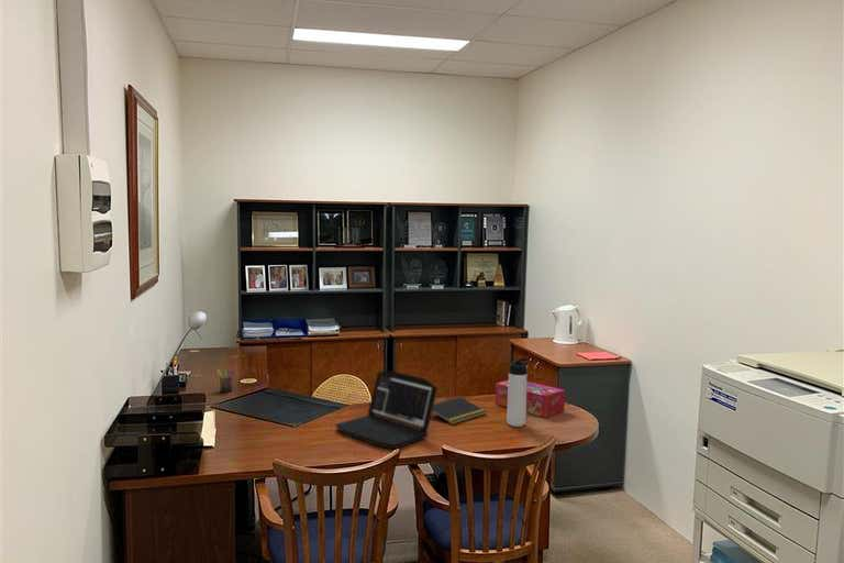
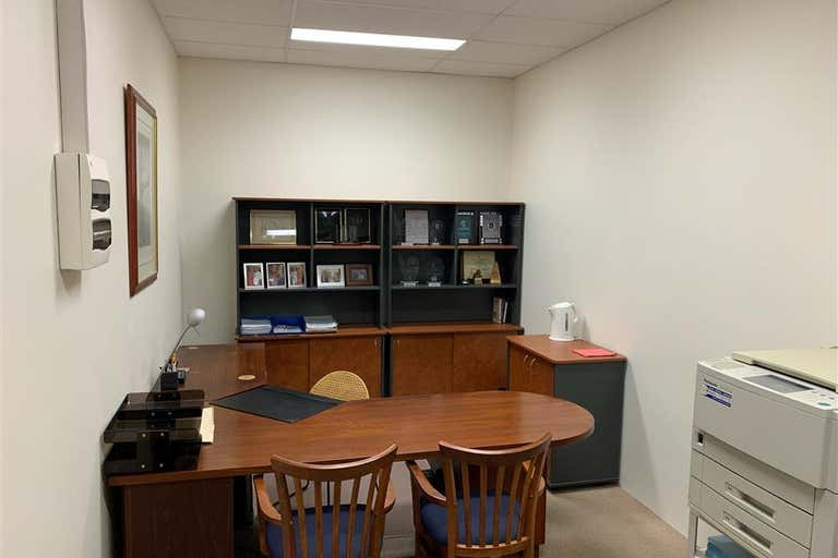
- tissue box [495,379,566,418]
- pen holder [216,365,236,394]
- thermos bottle [506,357,531,428]
- laptop [334,369,438,450]
- notepad [432,396,487,426]
